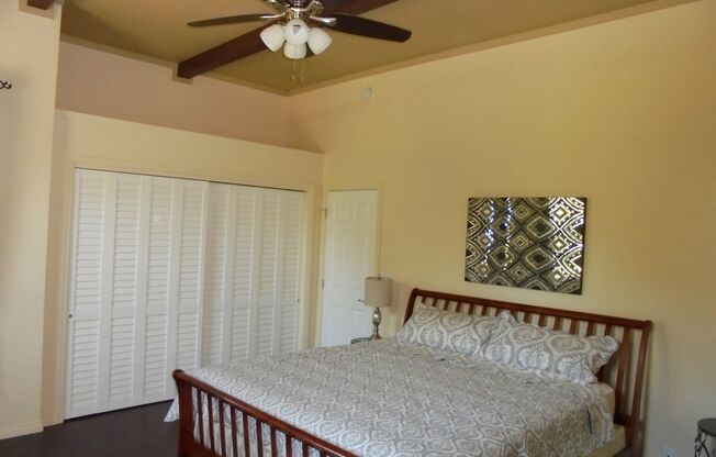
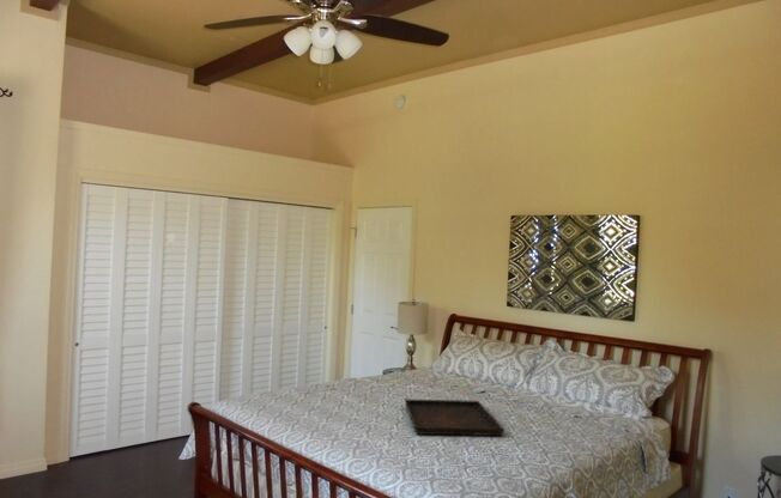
+ serving tray [404,399,504,437]
